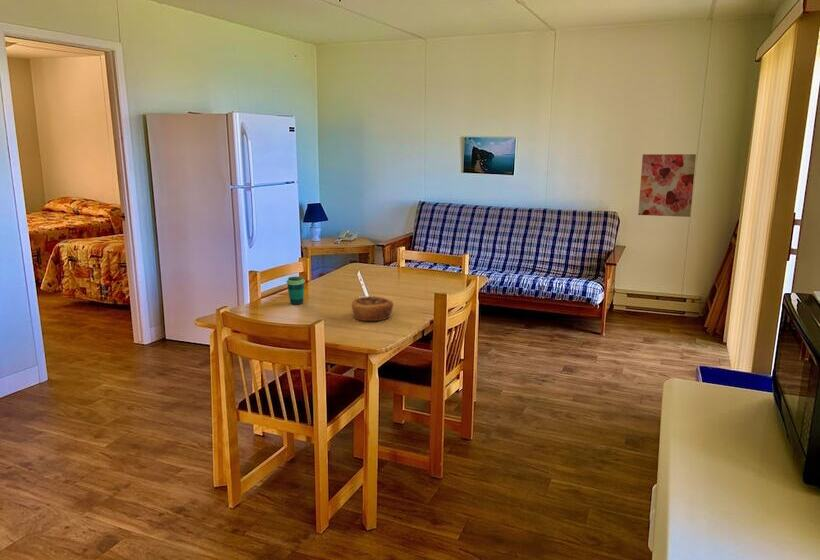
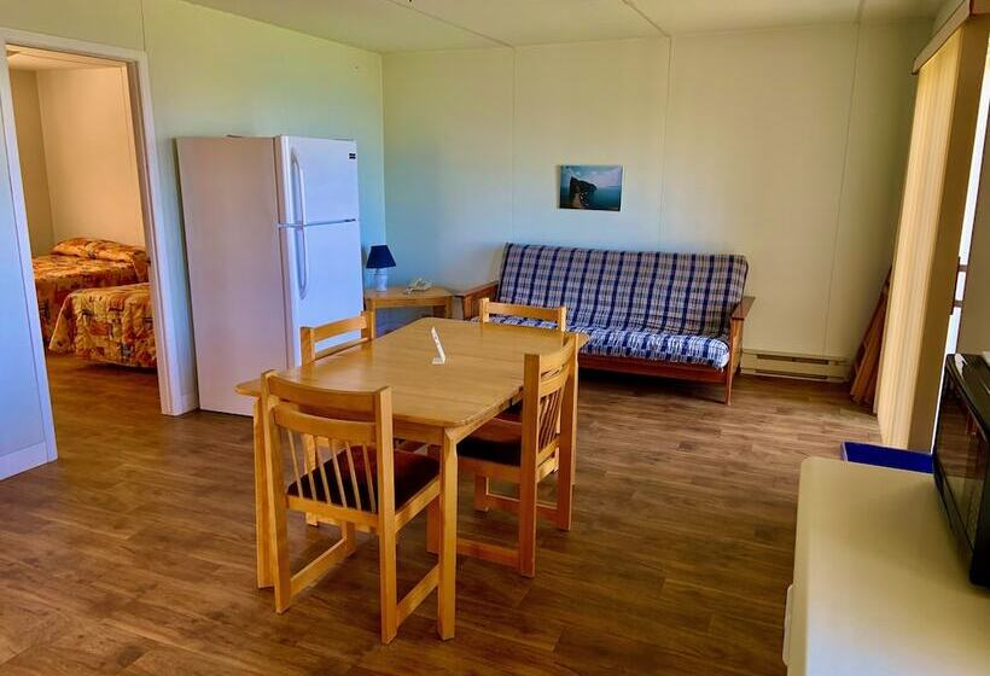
- pastry [351,295,394,322]
- wall art [637,153,697,218]
- cup [286,276,306,305]
